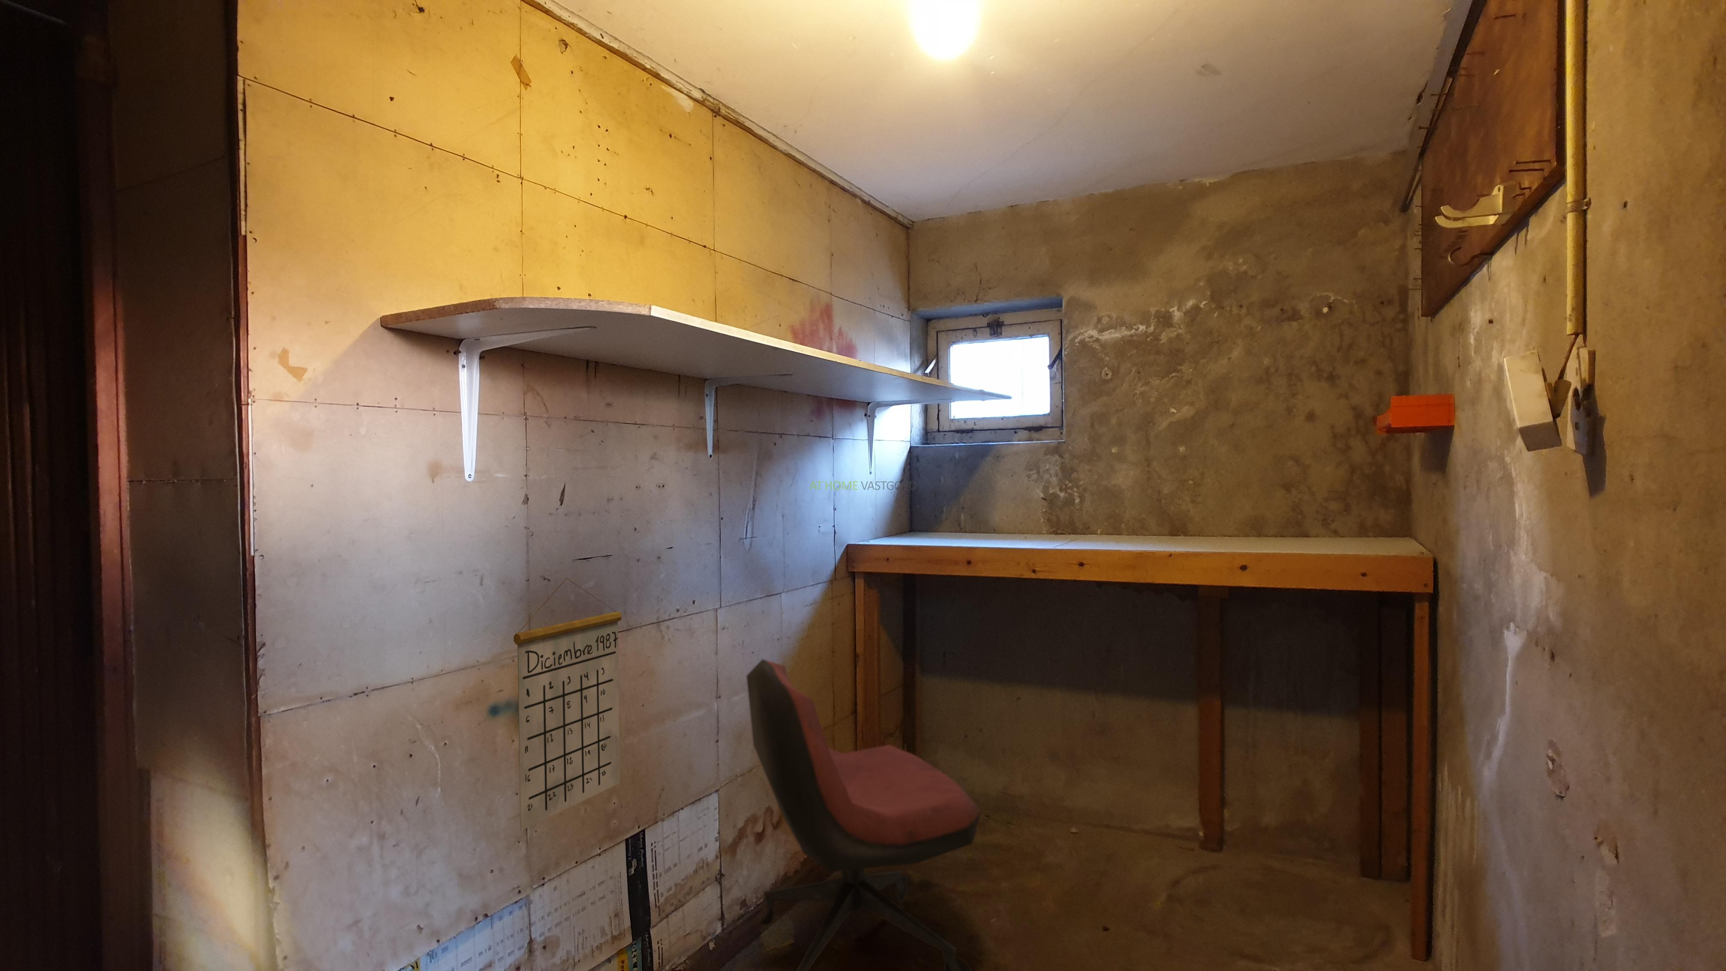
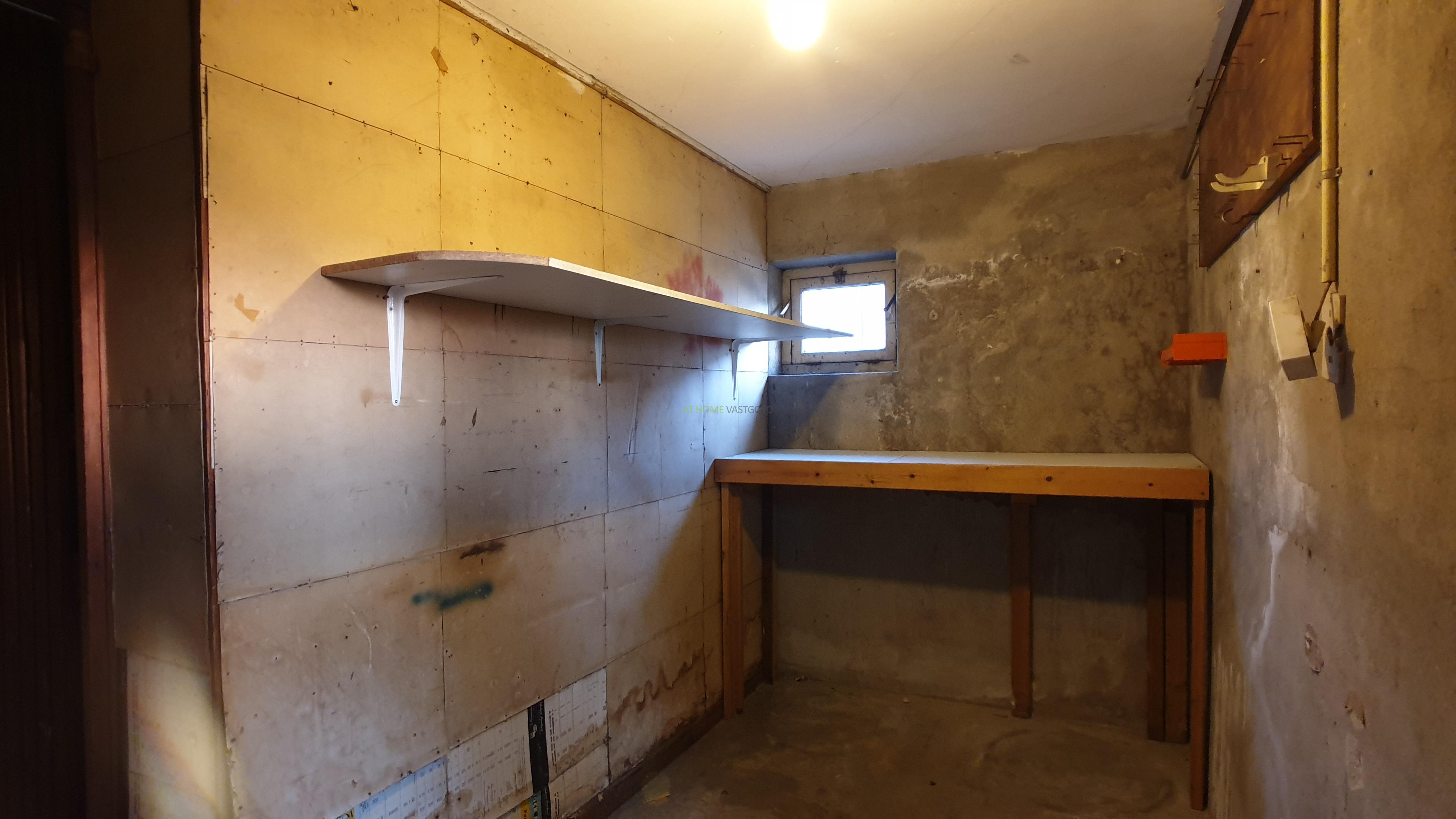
- office chair [746,658,982,971]
- calendar [513,577,622,831]
